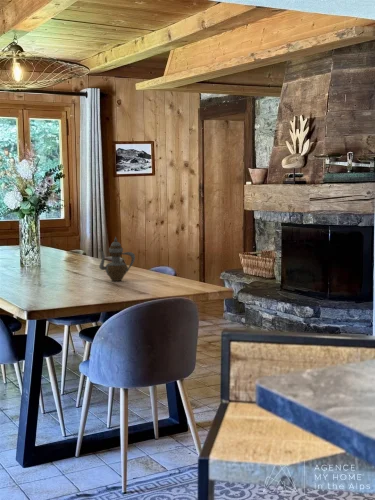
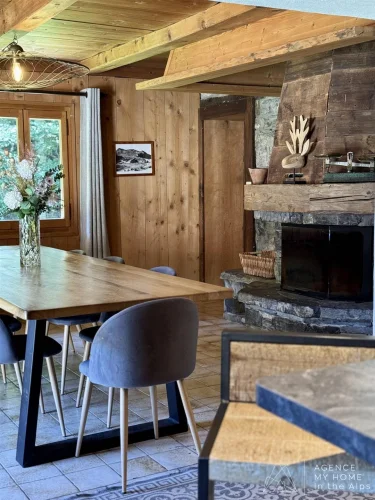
- teapot [98,236,136,282]
